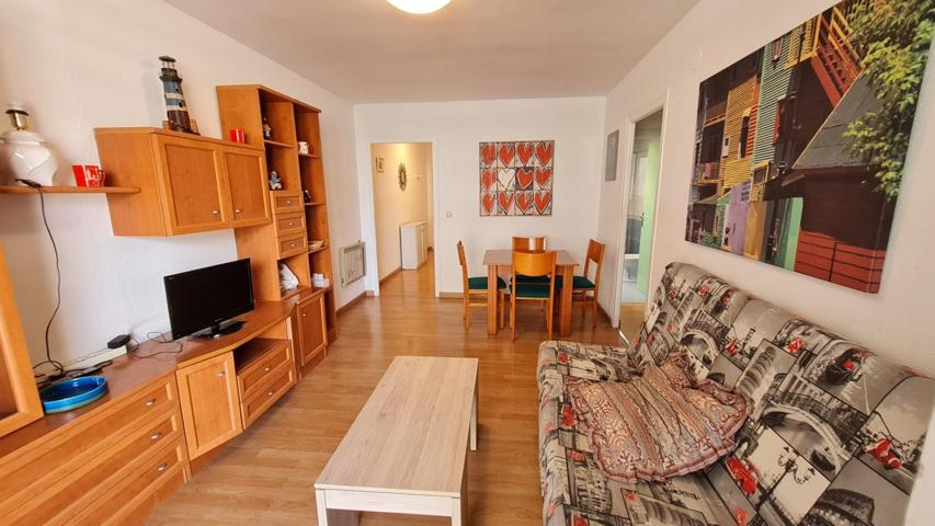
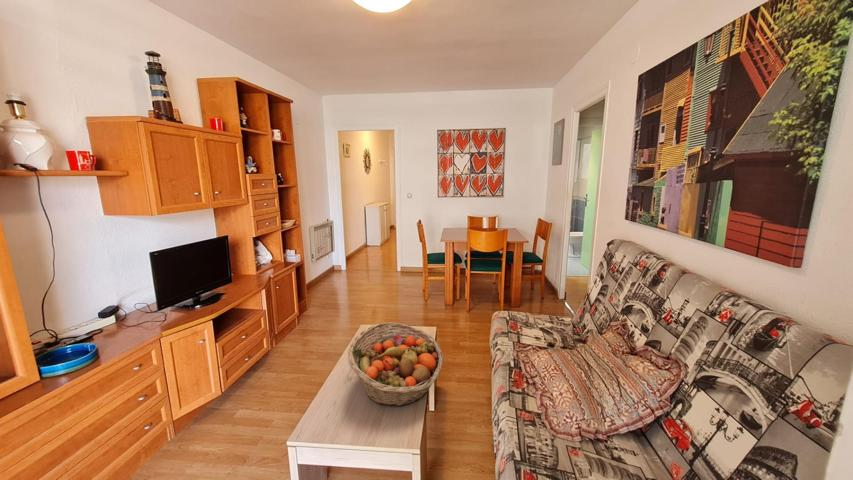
+ fruit basket [347,321,444,407]
